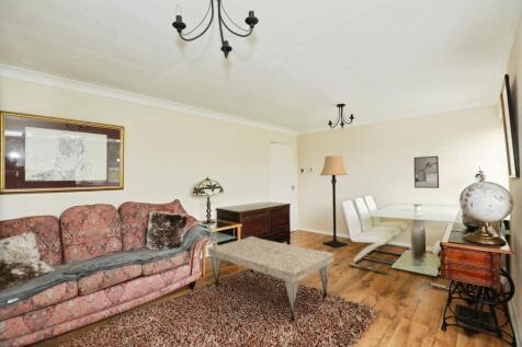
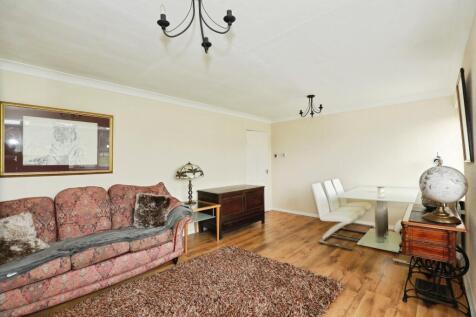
- lamp [319,154,349,248]
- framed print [413,155,440,189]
- coffee table [206,235,336,323]
